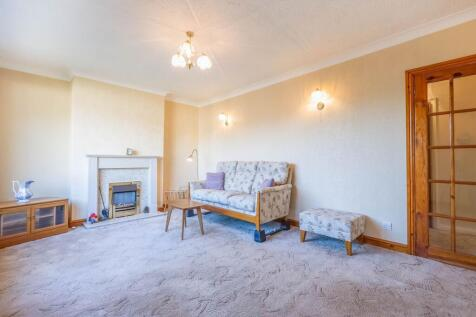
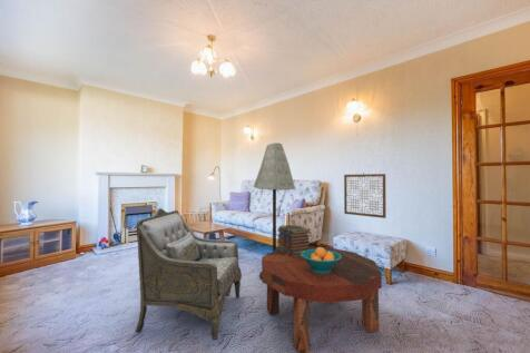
+ wall art [343,171,387,219]
+ floor lamp [253,141,296,281]
+ armchair [135,207,243,341]
+ book stack [276,224,312,257]
+ fruit bowl [301,246,342,274]
+ coffee table [261,245,383,353]
